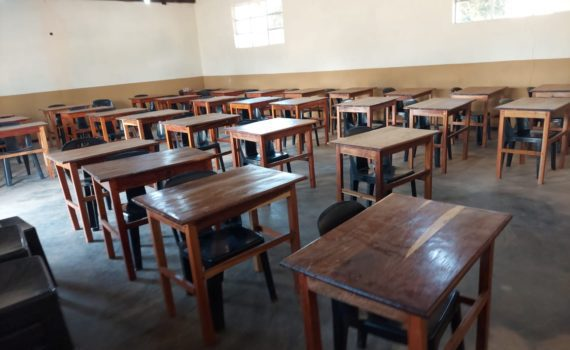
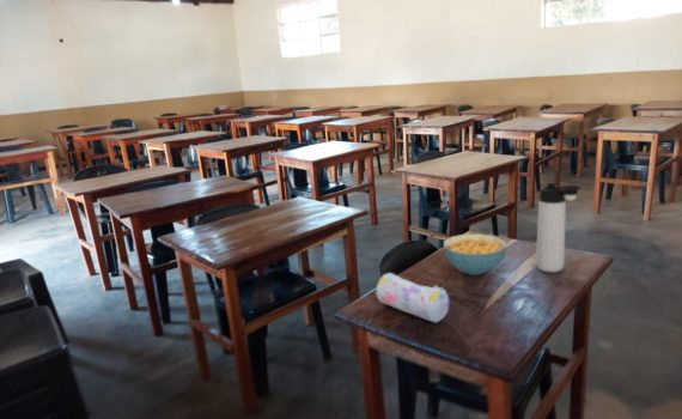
+ pencil case [375,272,451,323]
+ cereal bowl [443,232,509,277]
+ thermos bottle [535,182,581,273]
